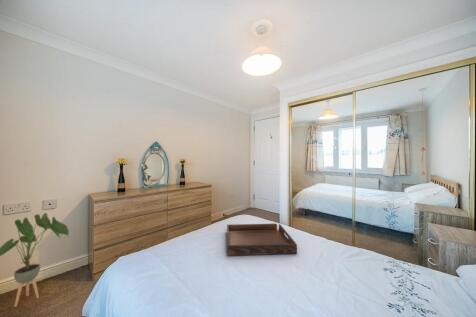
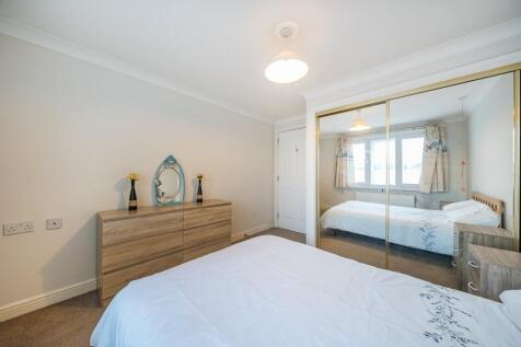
- serving tray [226,223,298,257]
- house plant [0,212,70,308]
